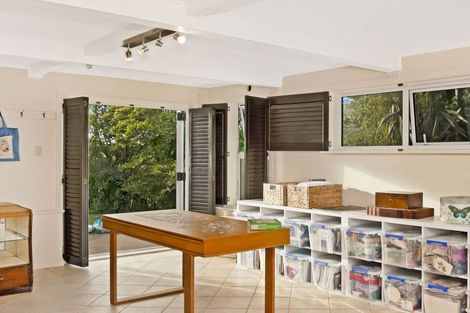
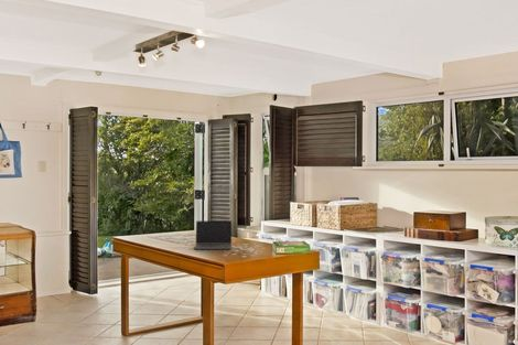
+ laptop computer [193,219,233,250]
